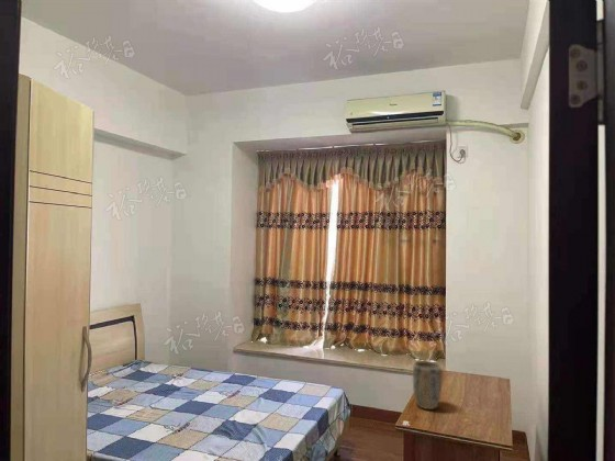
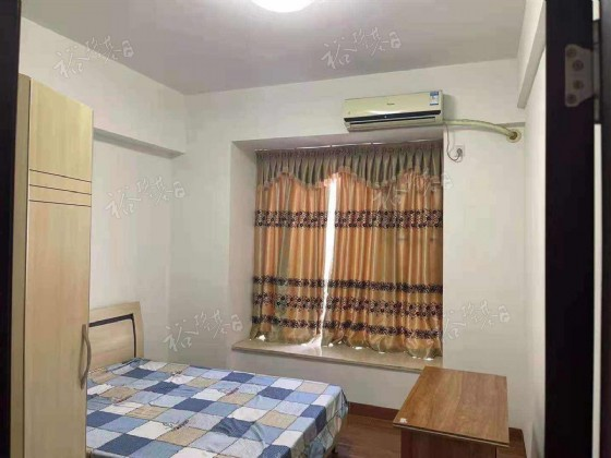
- plant pot [412,360,443,411]
